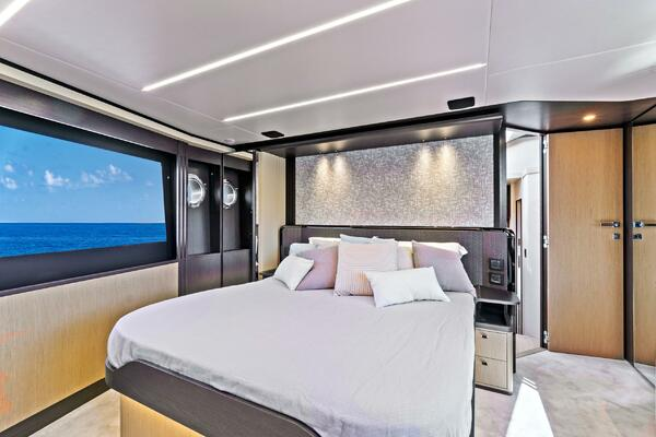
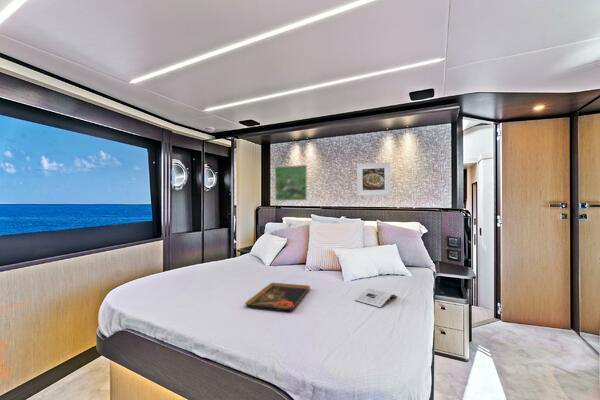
+ magazine [354,287,398,309]
+ decorative tray [244,282,311,313]
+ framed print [356,161,392,197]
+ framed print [274,164,308,202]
